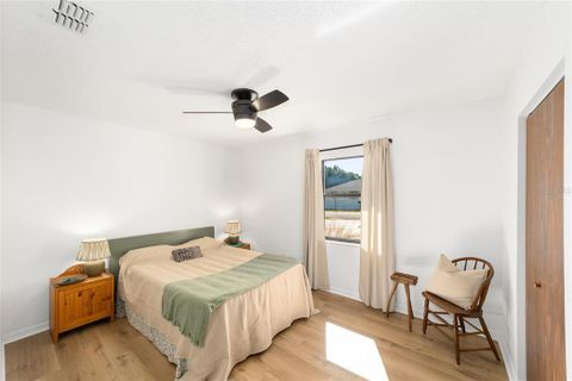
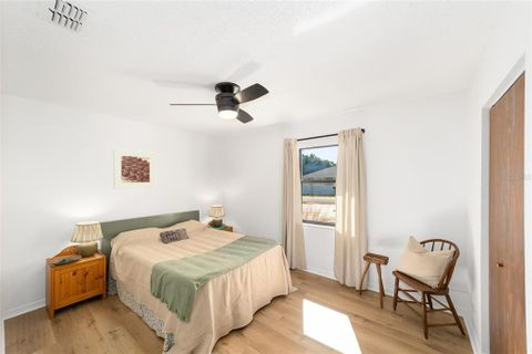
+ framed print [113,148,156,190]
